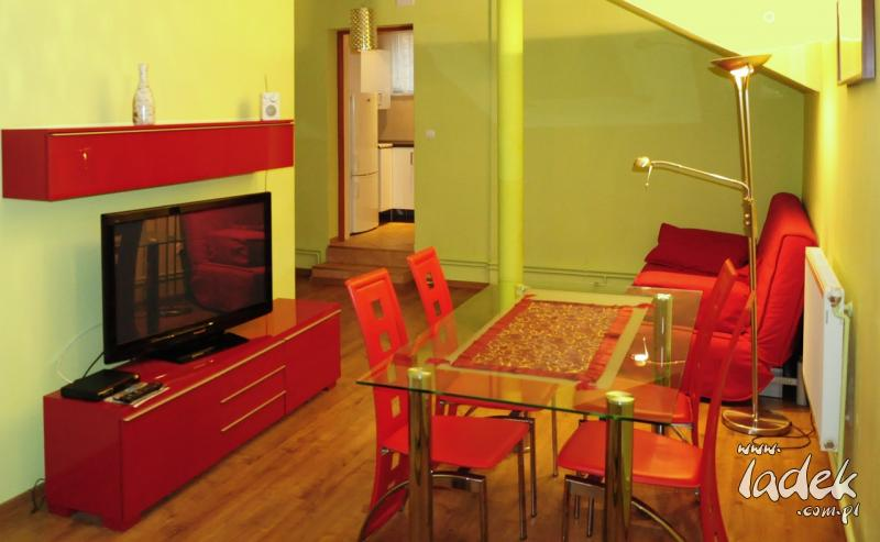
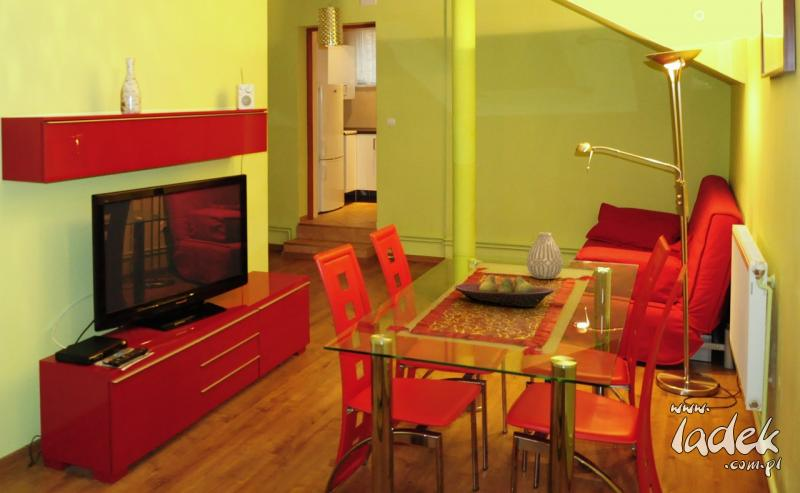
+ fruit bowl [454,274,555,308]
+ vase [526,232,564,280]
